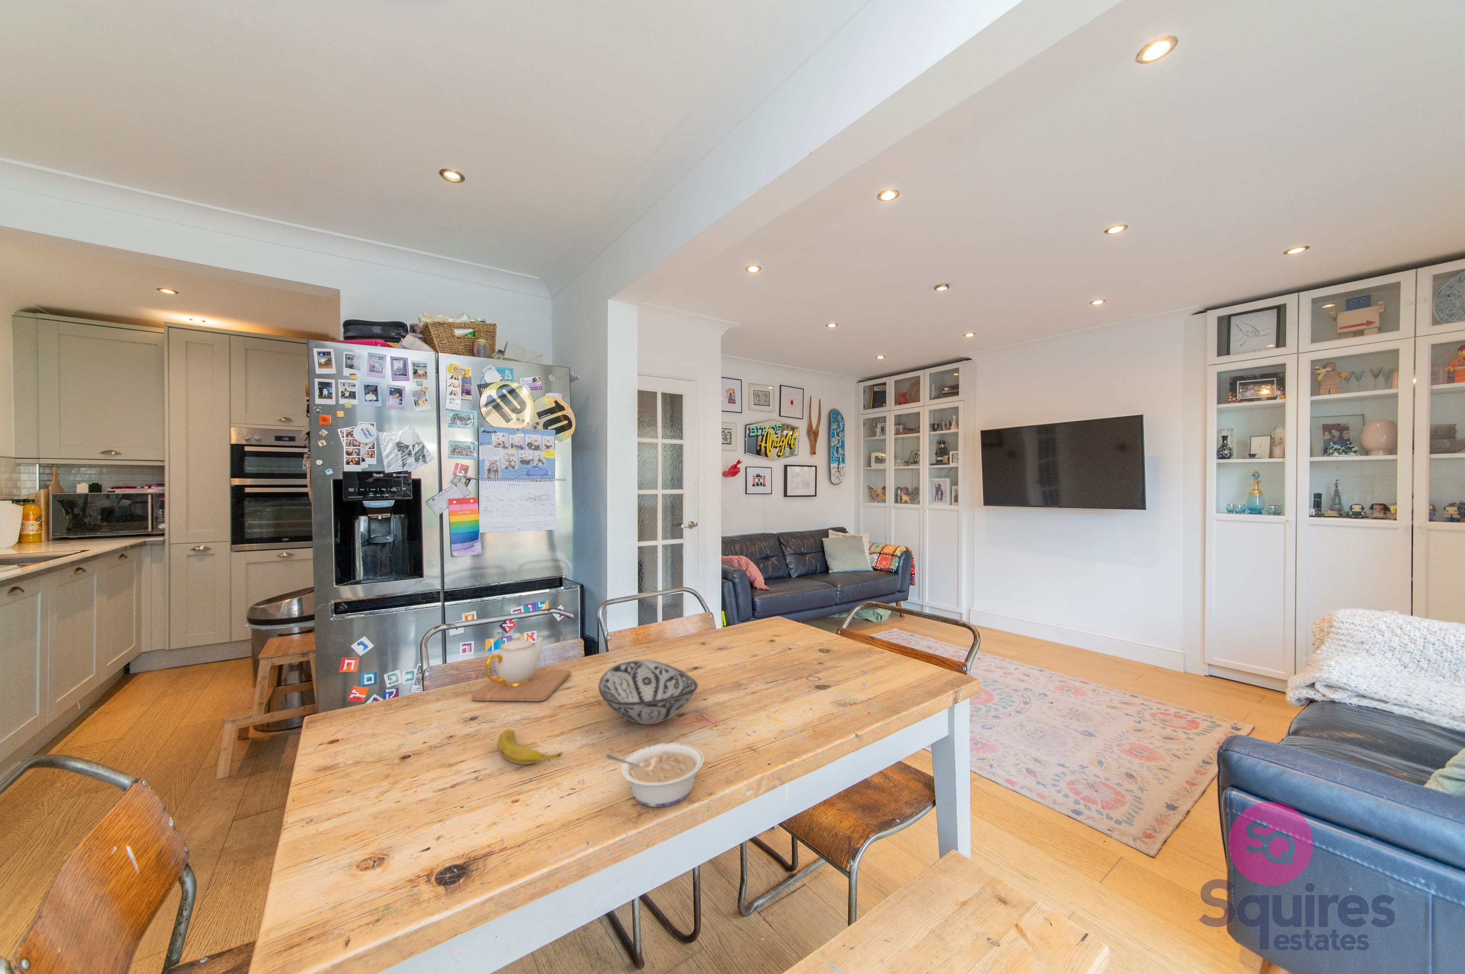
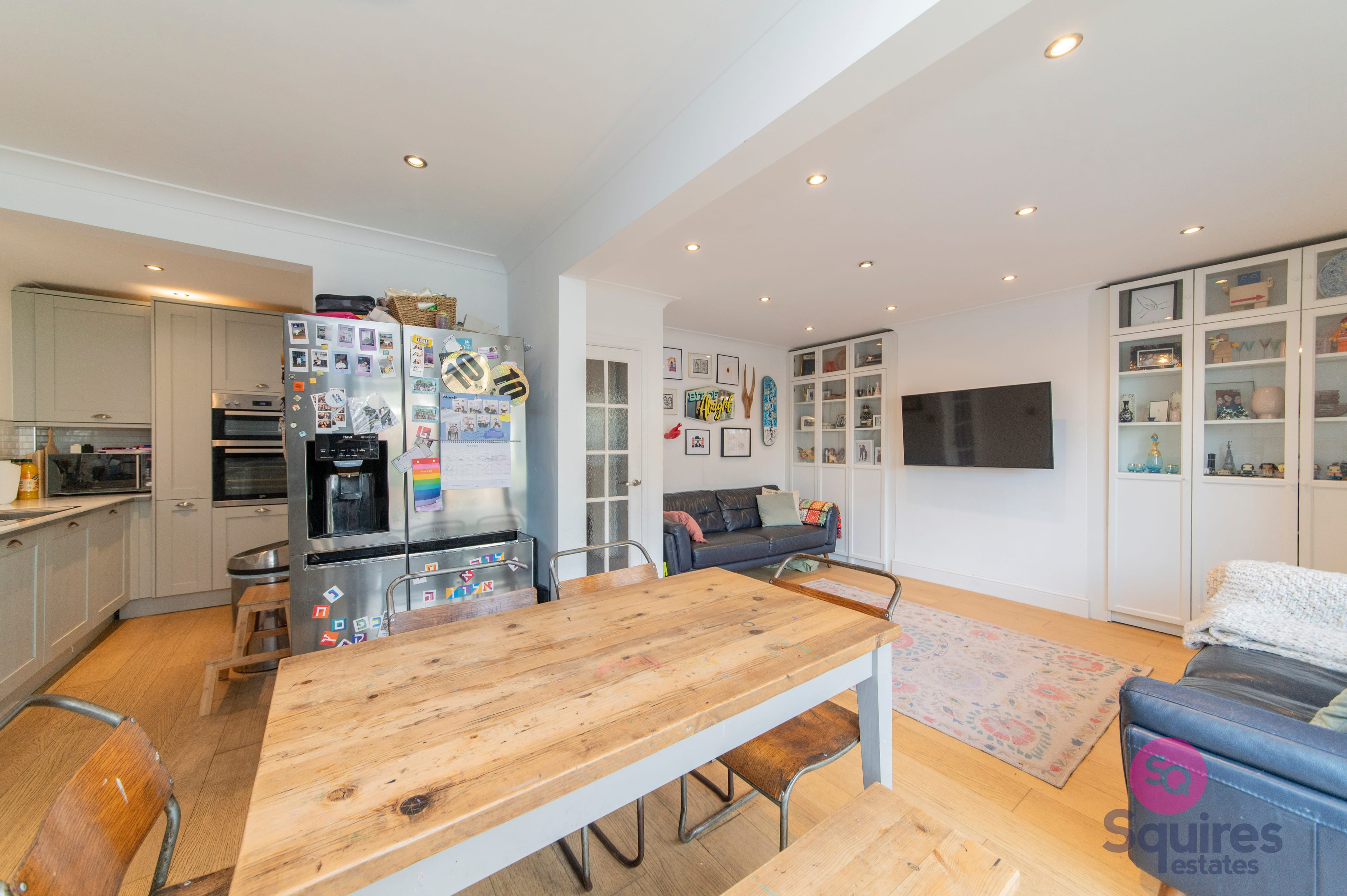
- legume [606,742,705,808]
- decorative bowl [598,660,698,725]
- banana [497,729,562,764]
- teapot [471,633,571,702]
